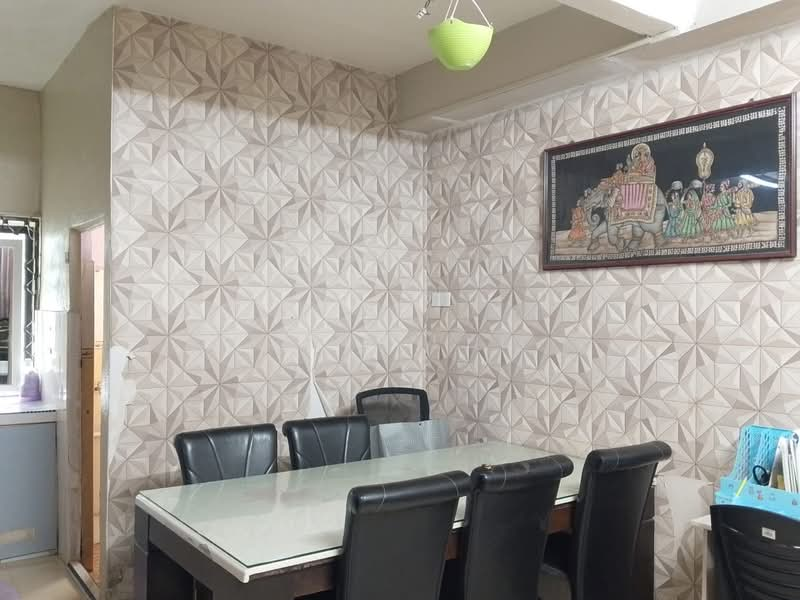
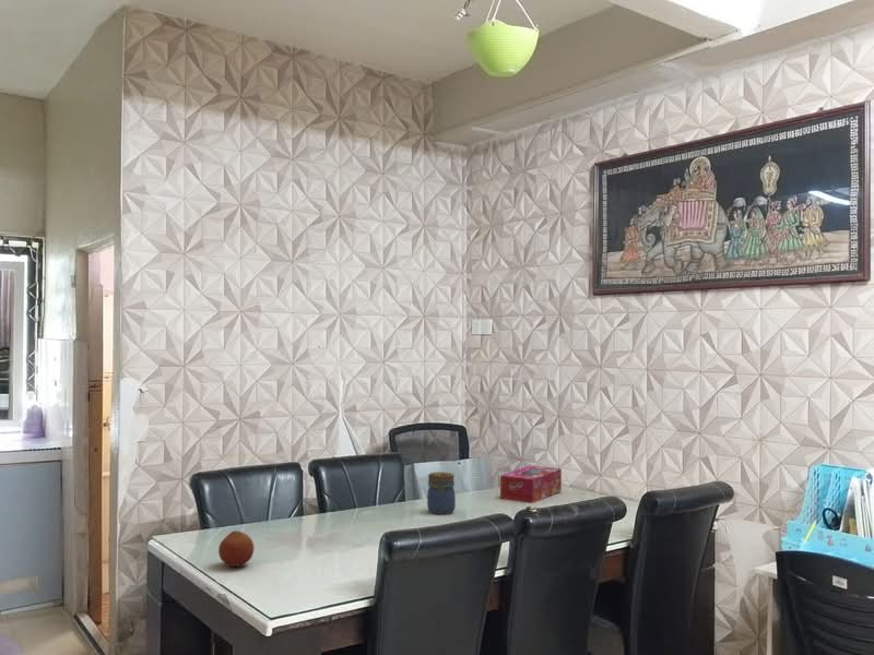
+ jar [426,471,457,515]
+ tissue box [499,464,563,504]
+ fruit [217,529,255,568]
